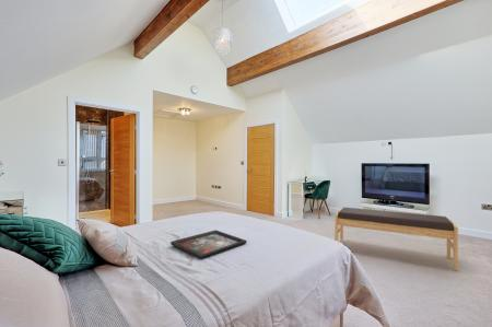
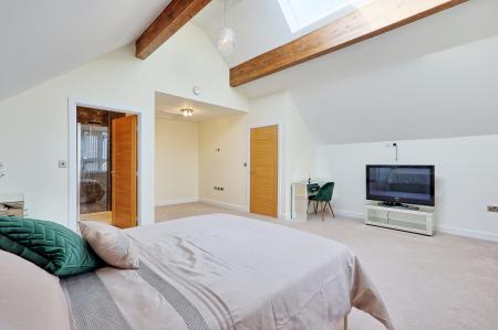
- bench [333,207,459,272]
- decorative tray [169,229,248,259]
